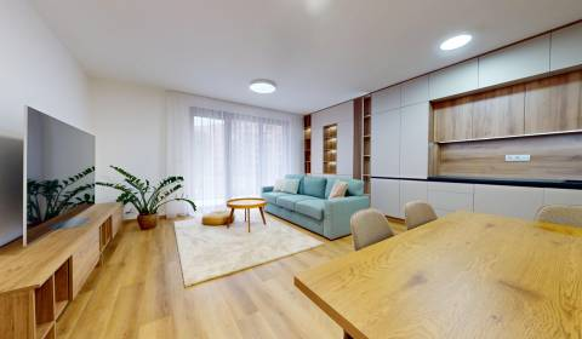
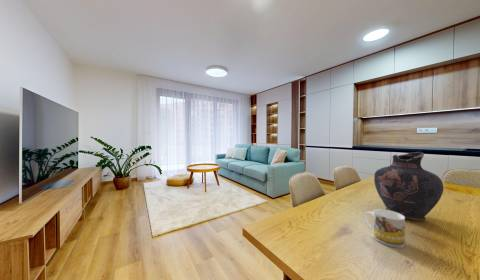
+ mug [362,208,406,249]
+ vase [373,151,444,221]
